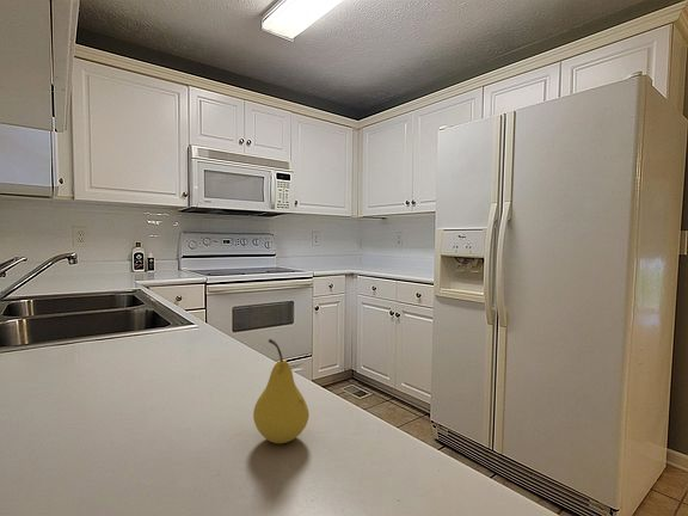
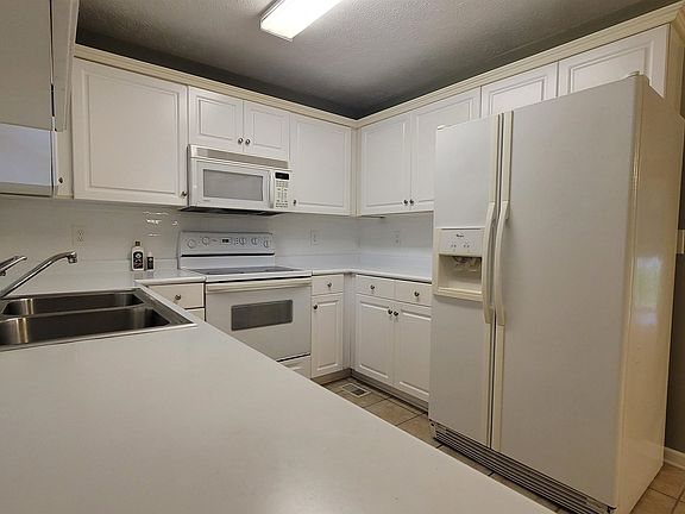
- fruit [252,338,311,444]
